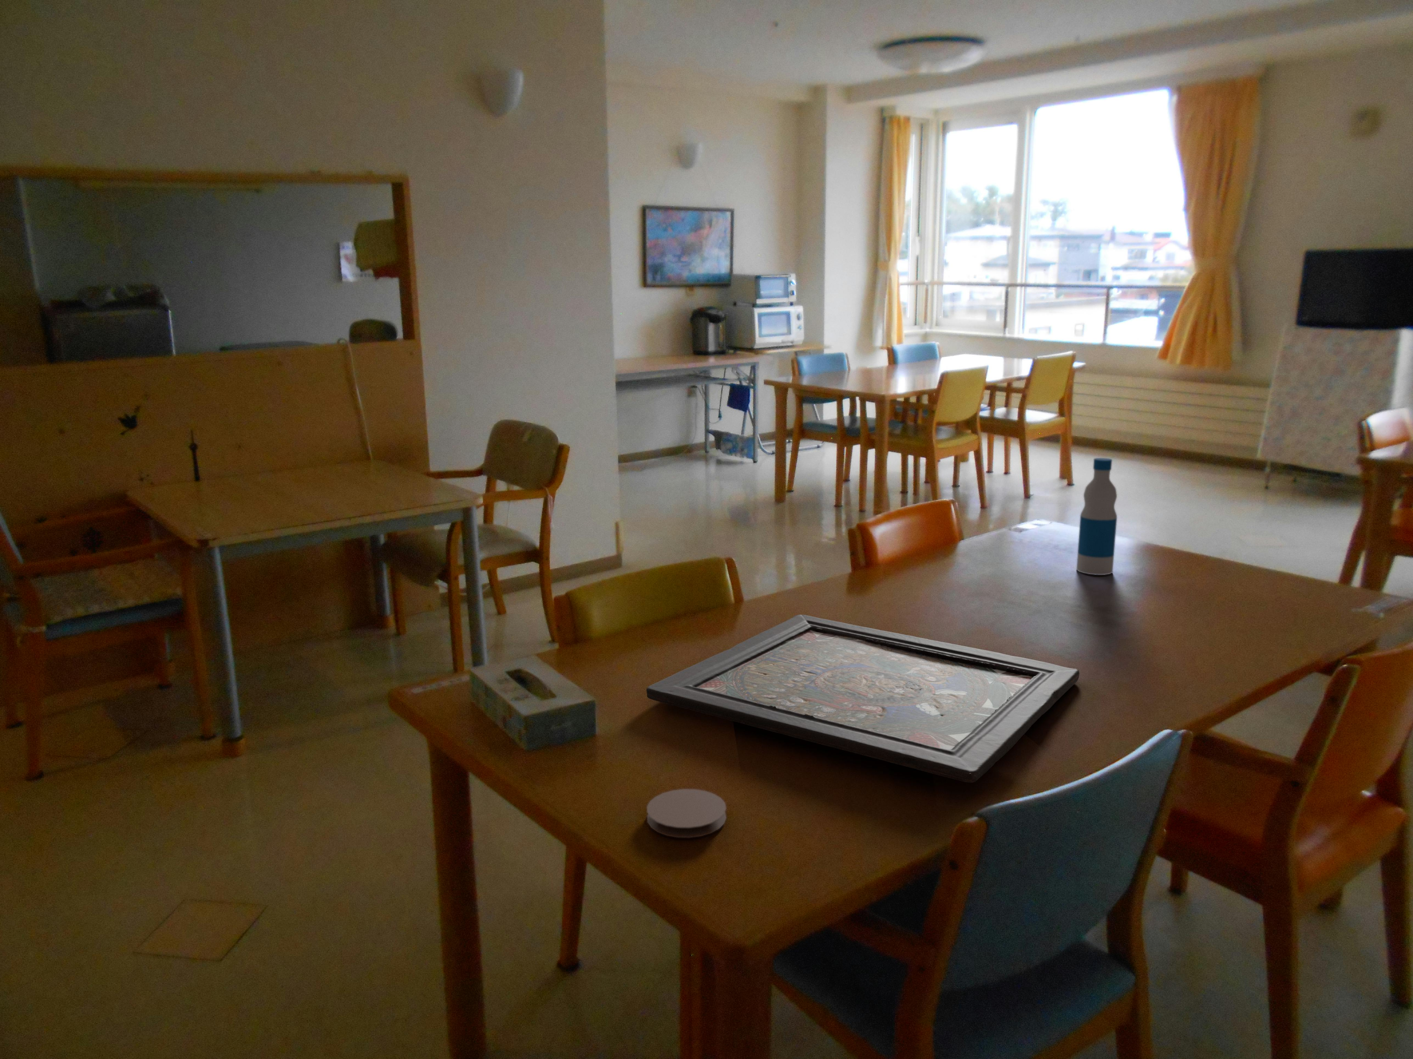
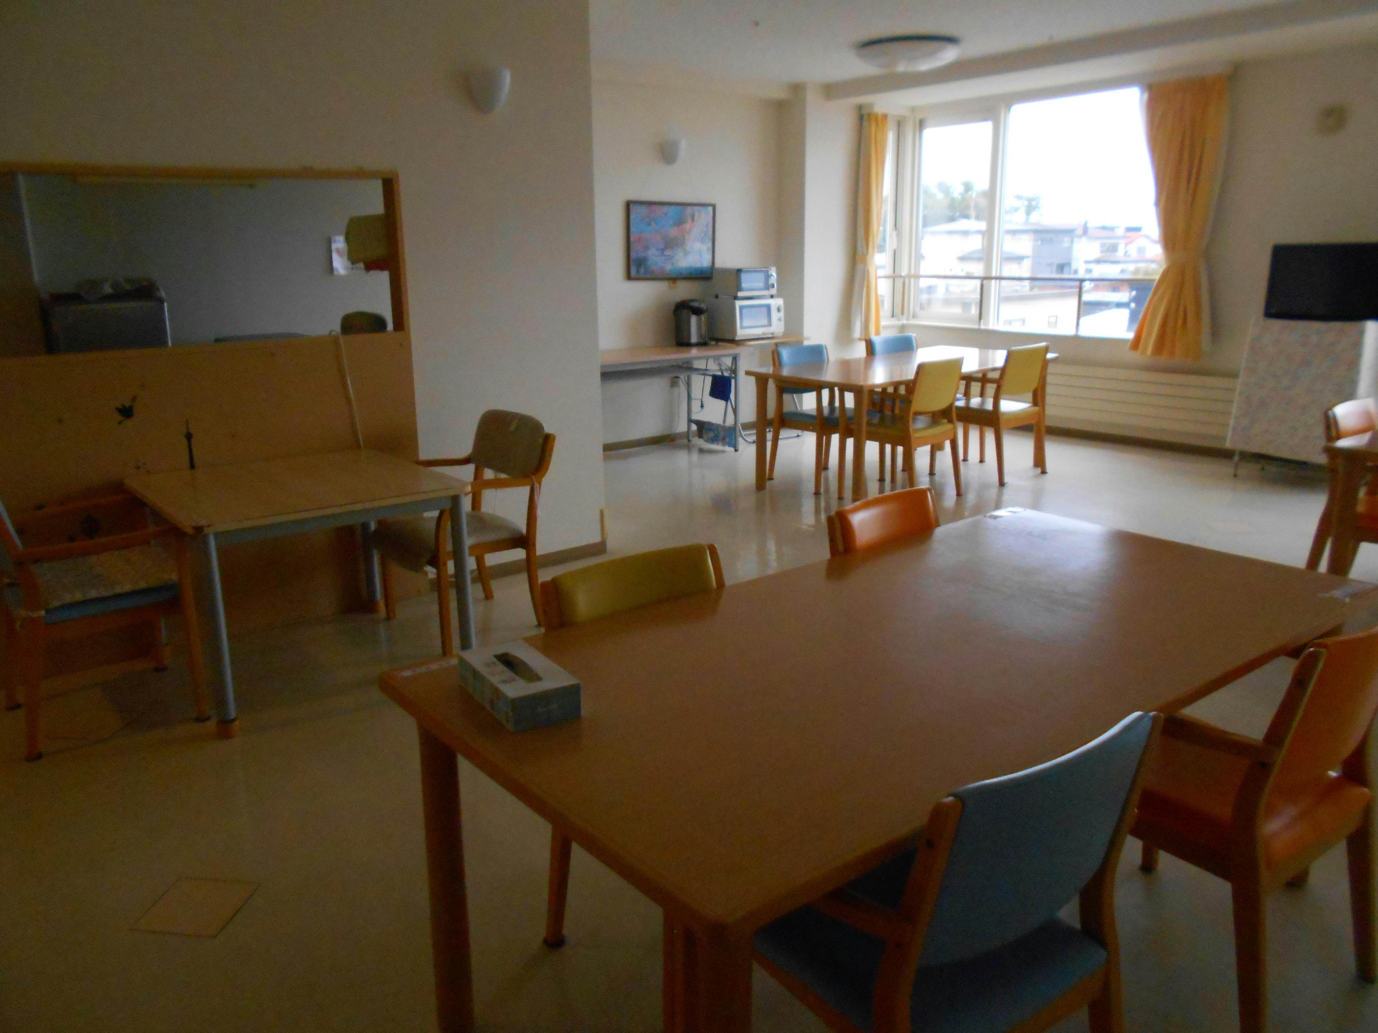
- coaster [646,789,727,838]
- bottle [1076,457,1117,575]
- board game [646,614,1079,783]
